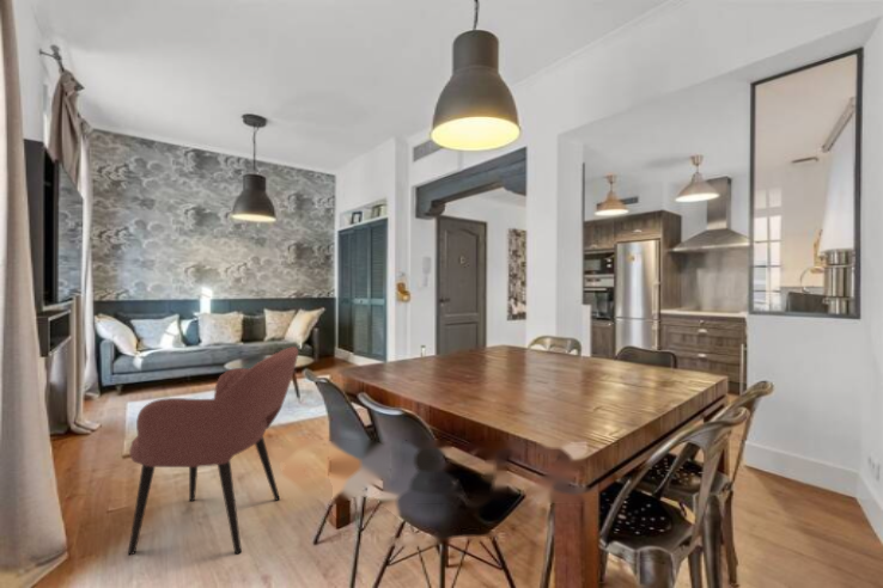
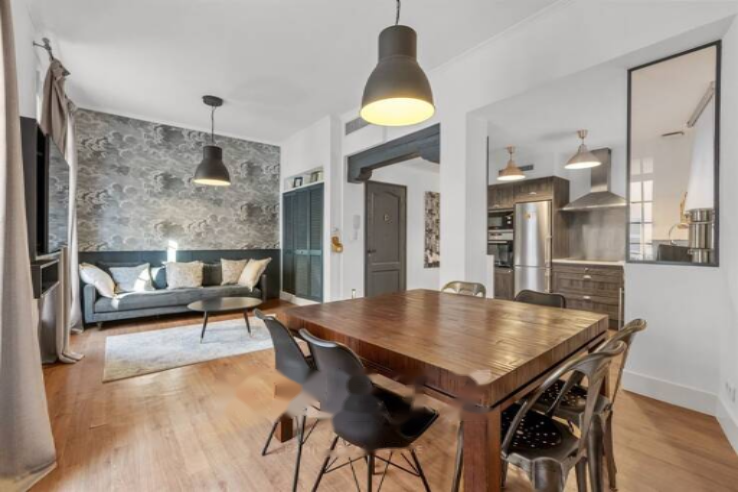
- armchair [127,345,299,556]
